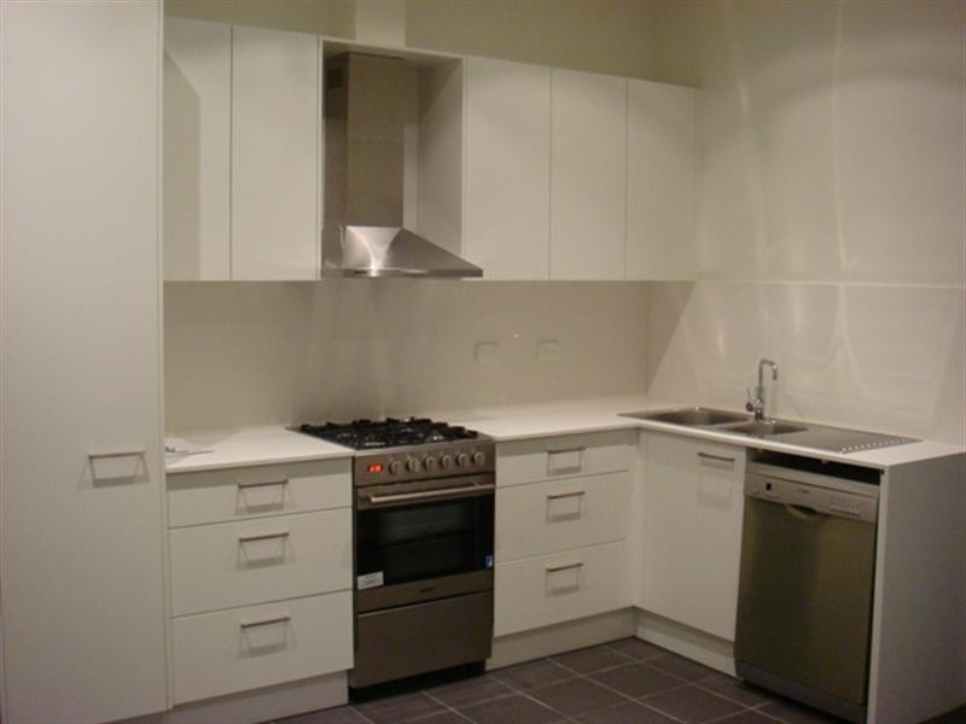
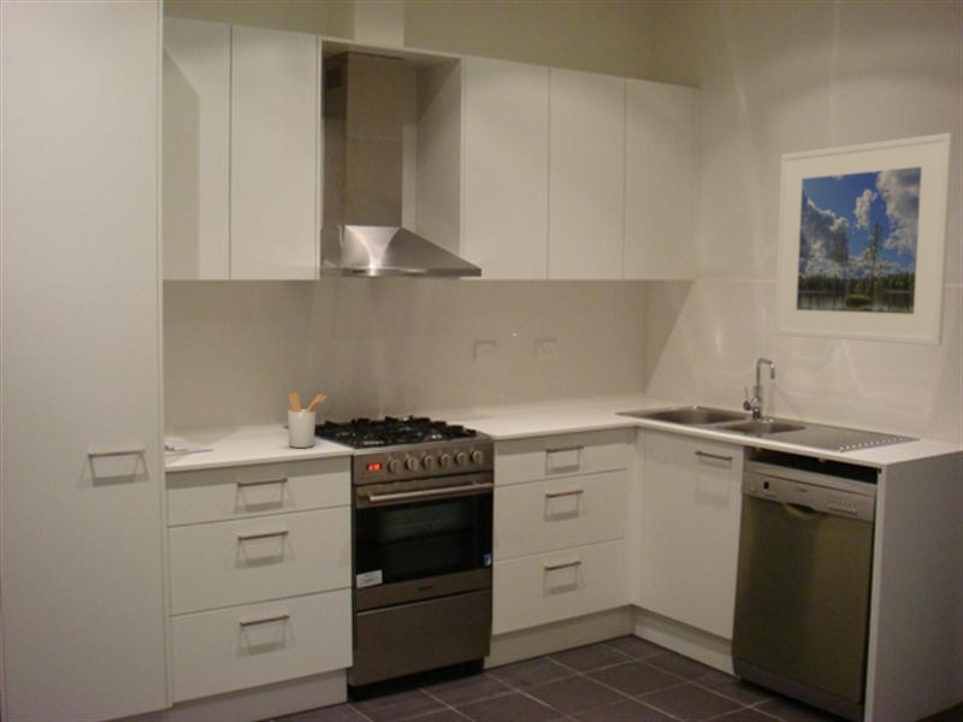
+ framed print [773,131,955,347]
+ utensil holder [286,391,327,449]
